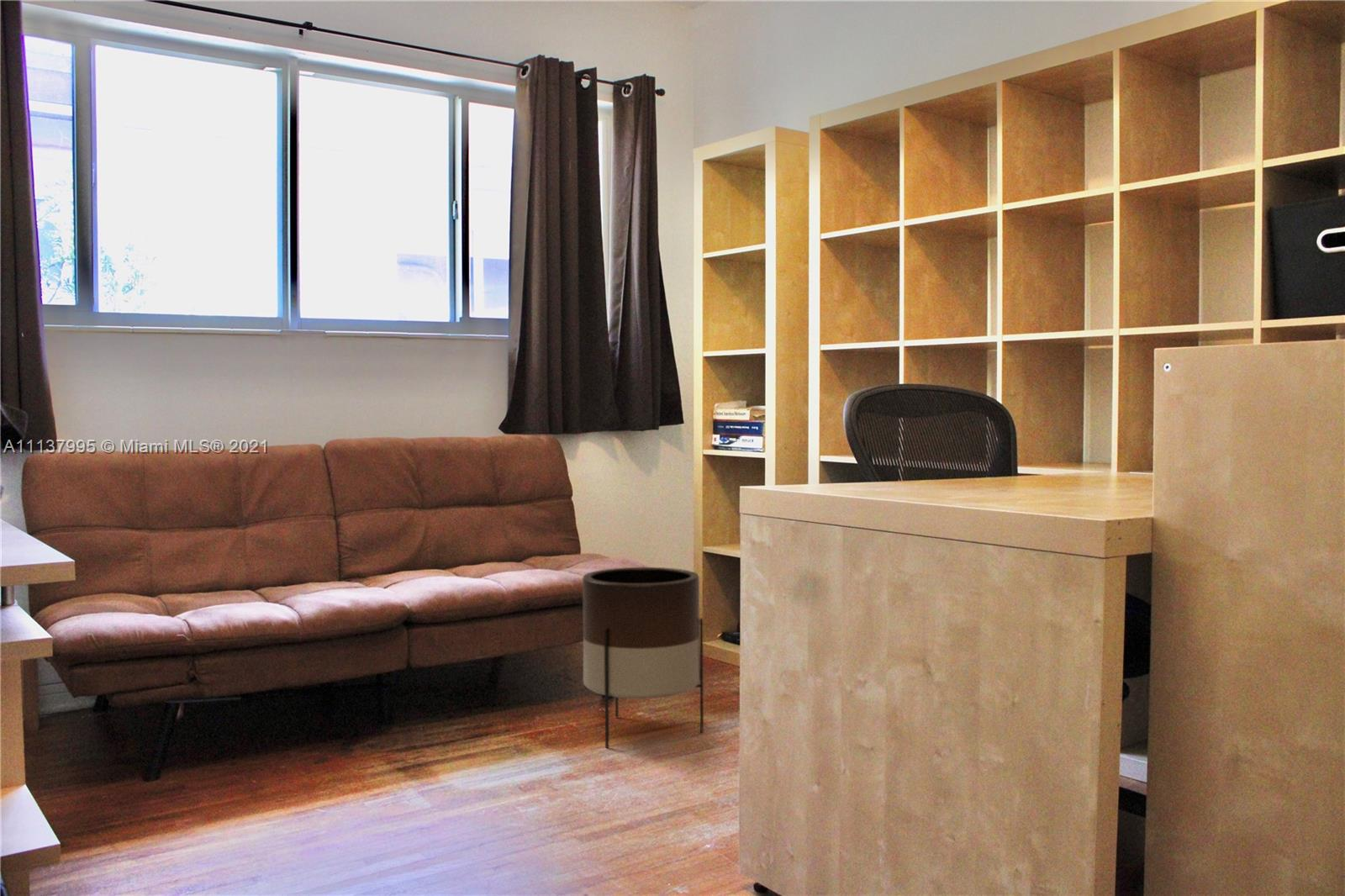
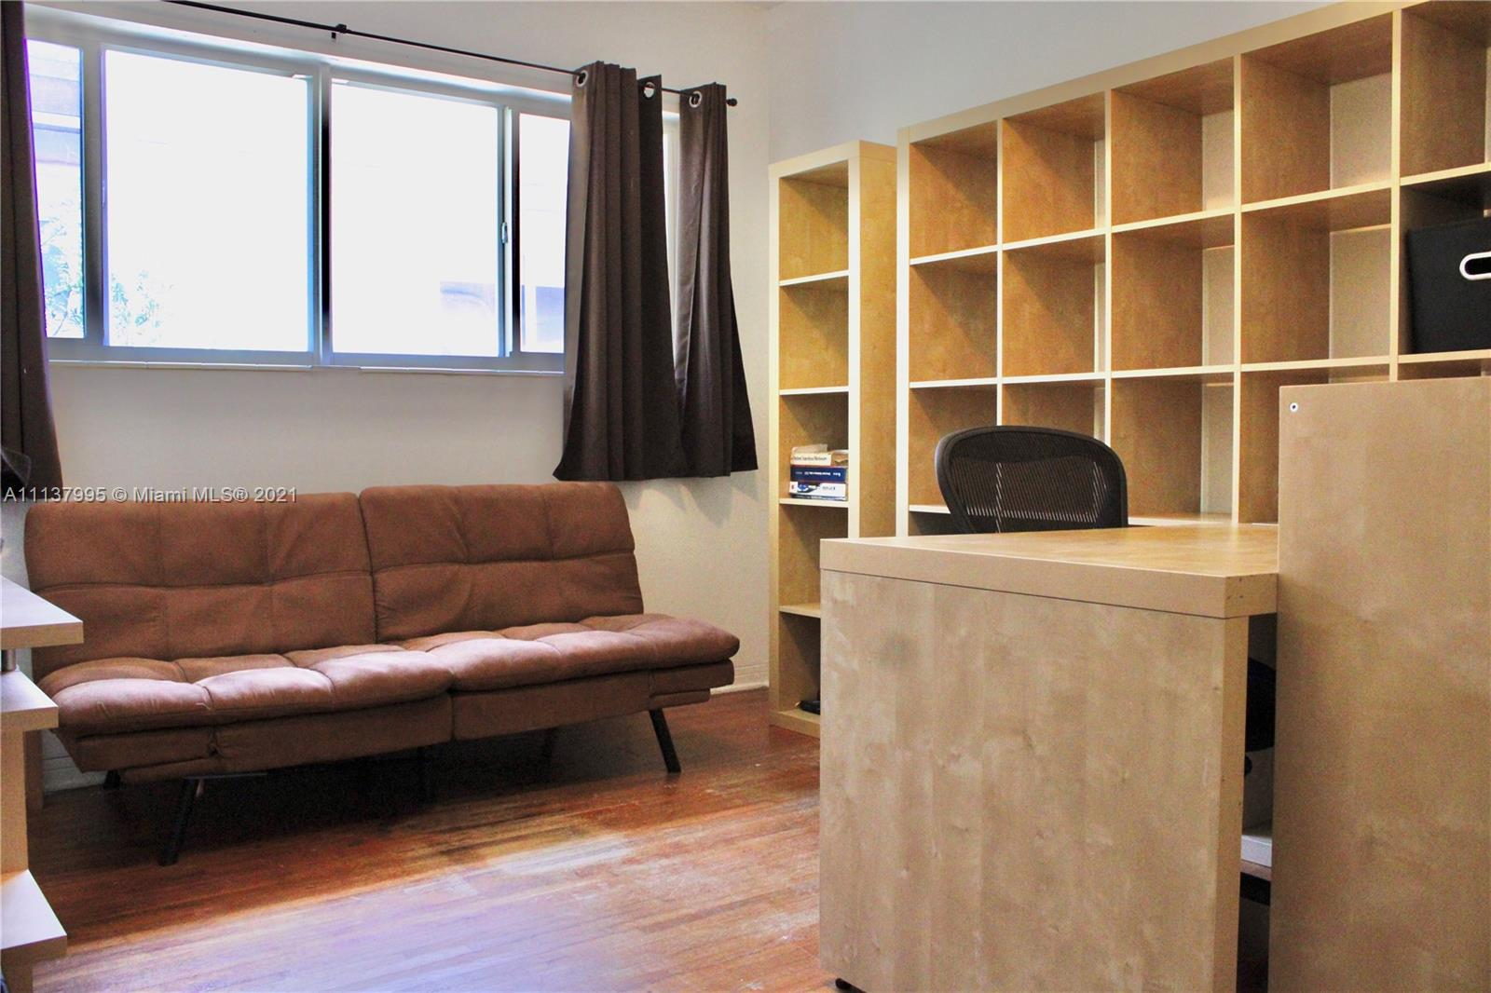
- planter [582,567,704,749]
